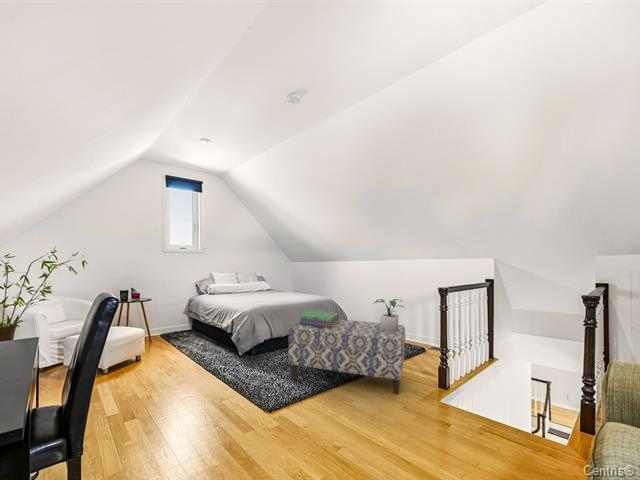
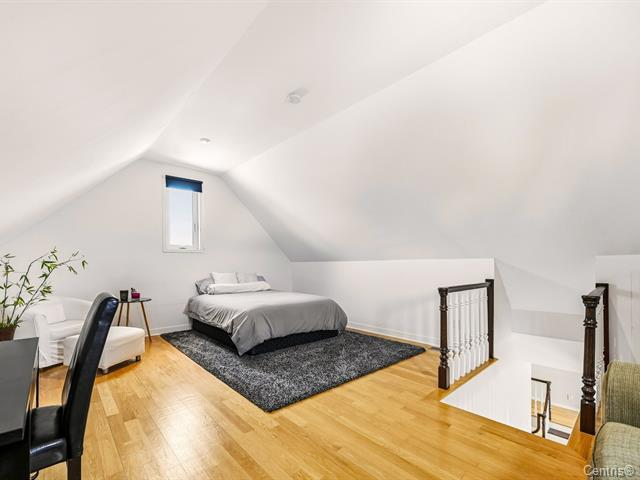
- potted plant [372,298,406,332]
- stack of books [299,309,341,328]
- bench [288,319,406,396]
